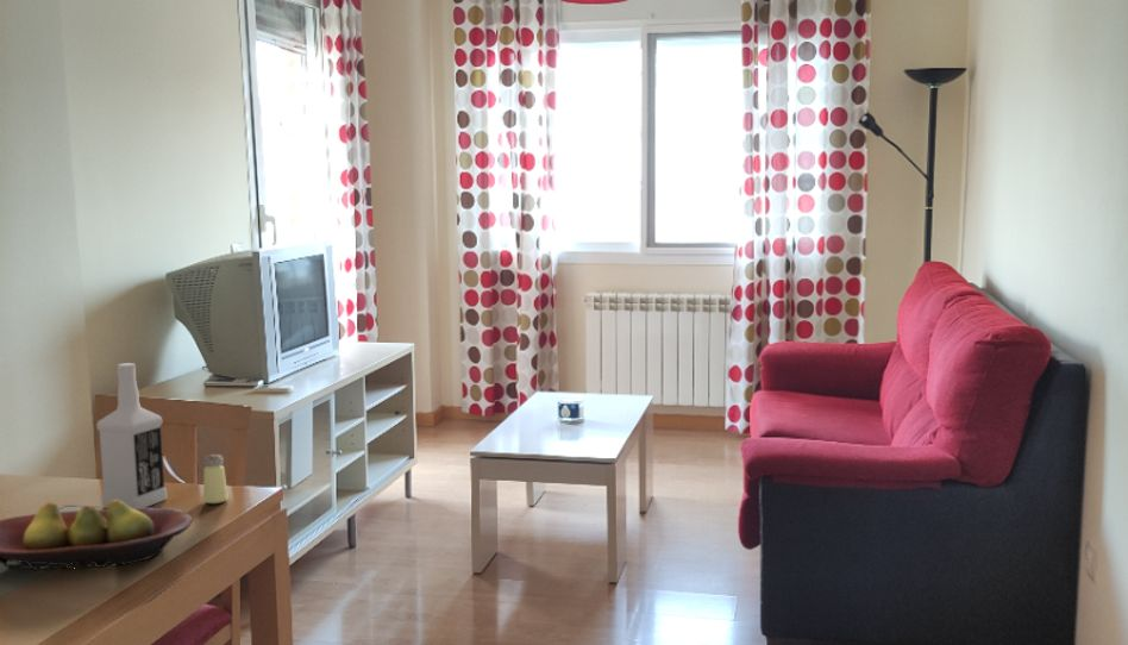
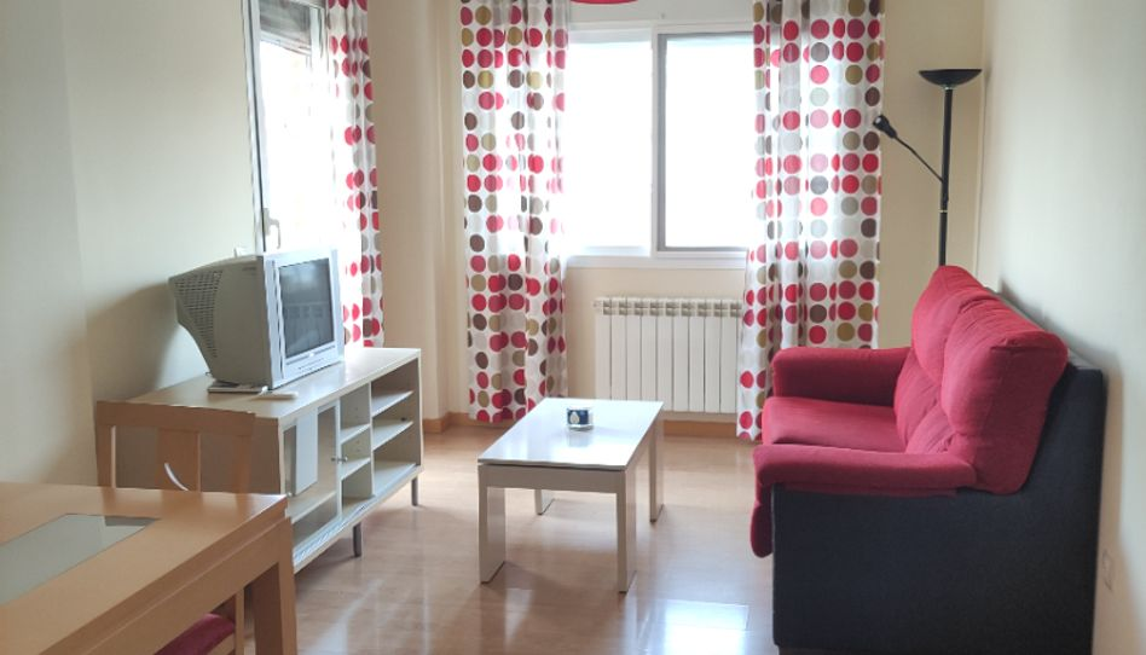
- vodka [95,362,168,508]
- fruit bowl [0,500,194,571]
- saltshaker [202,453,230,505]
